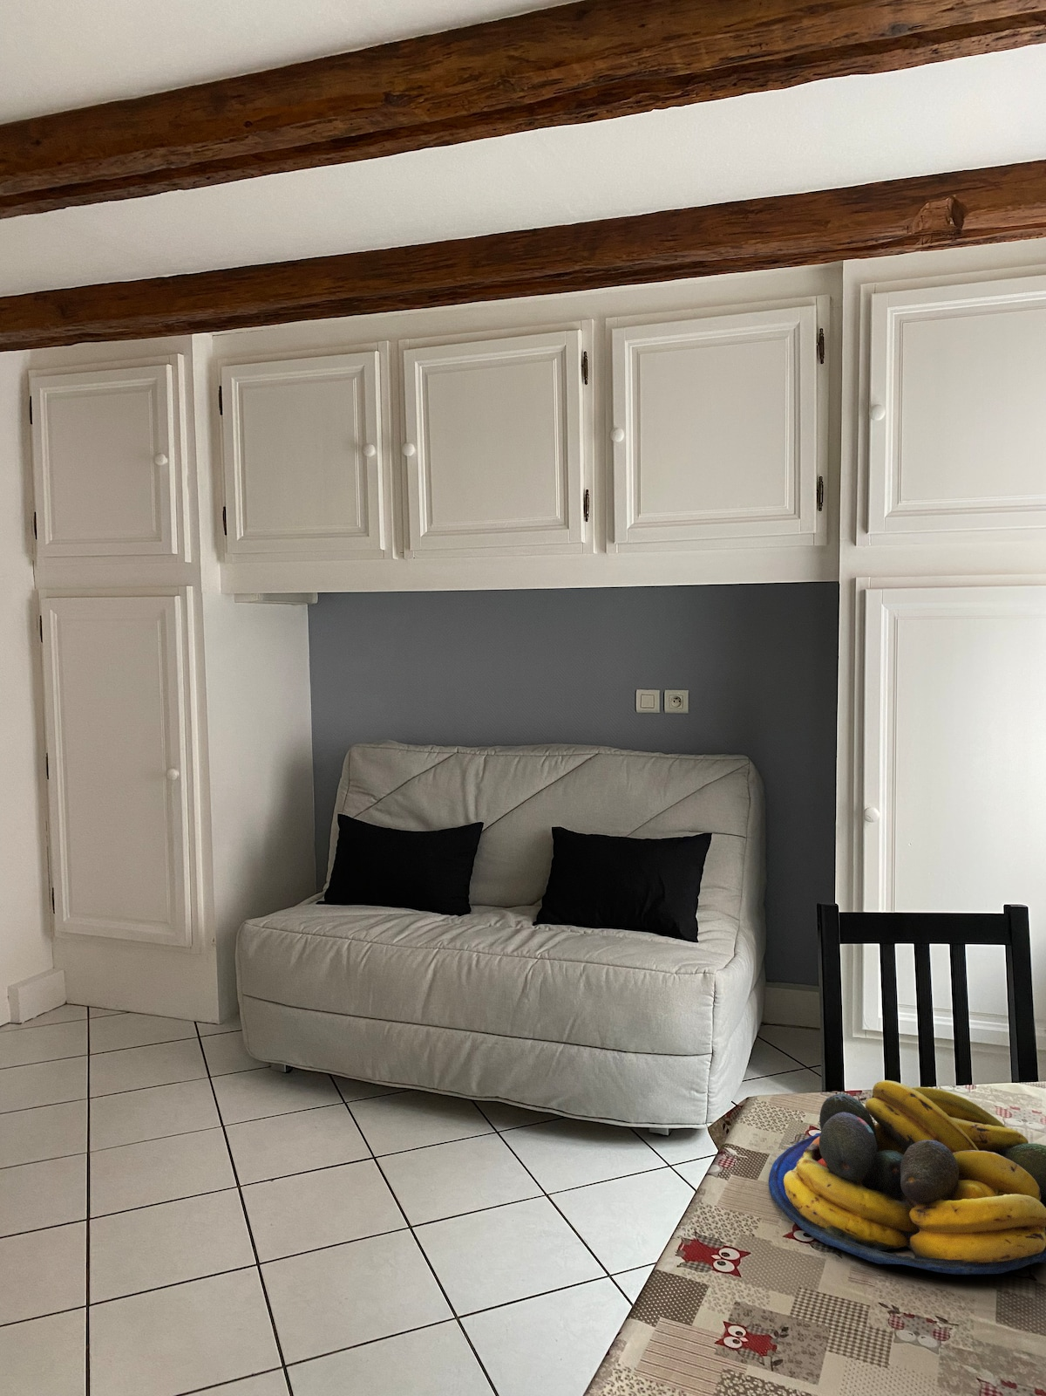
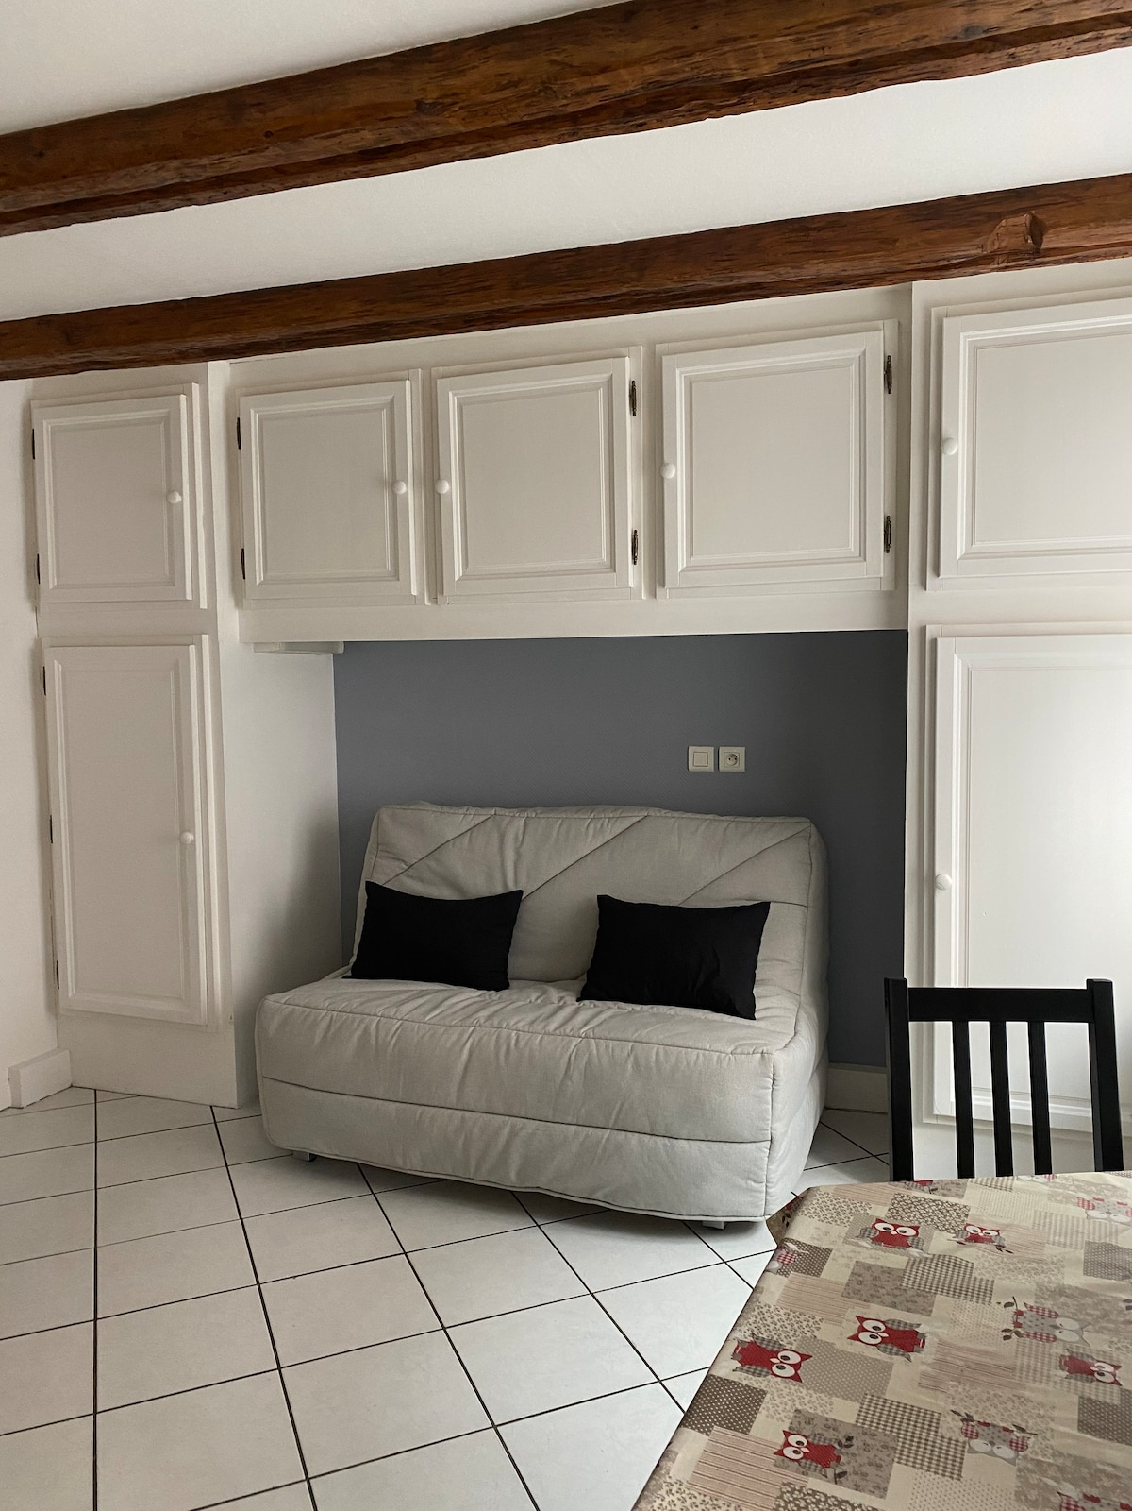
- fruit bowl [768,1079,1046,1275]
